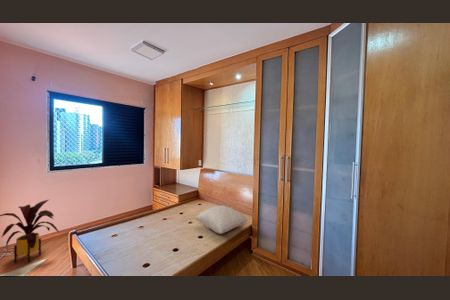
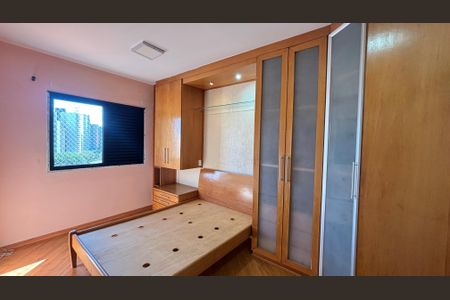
- pillow [194,205,249,235]
- house plant [0,199,60,264]
